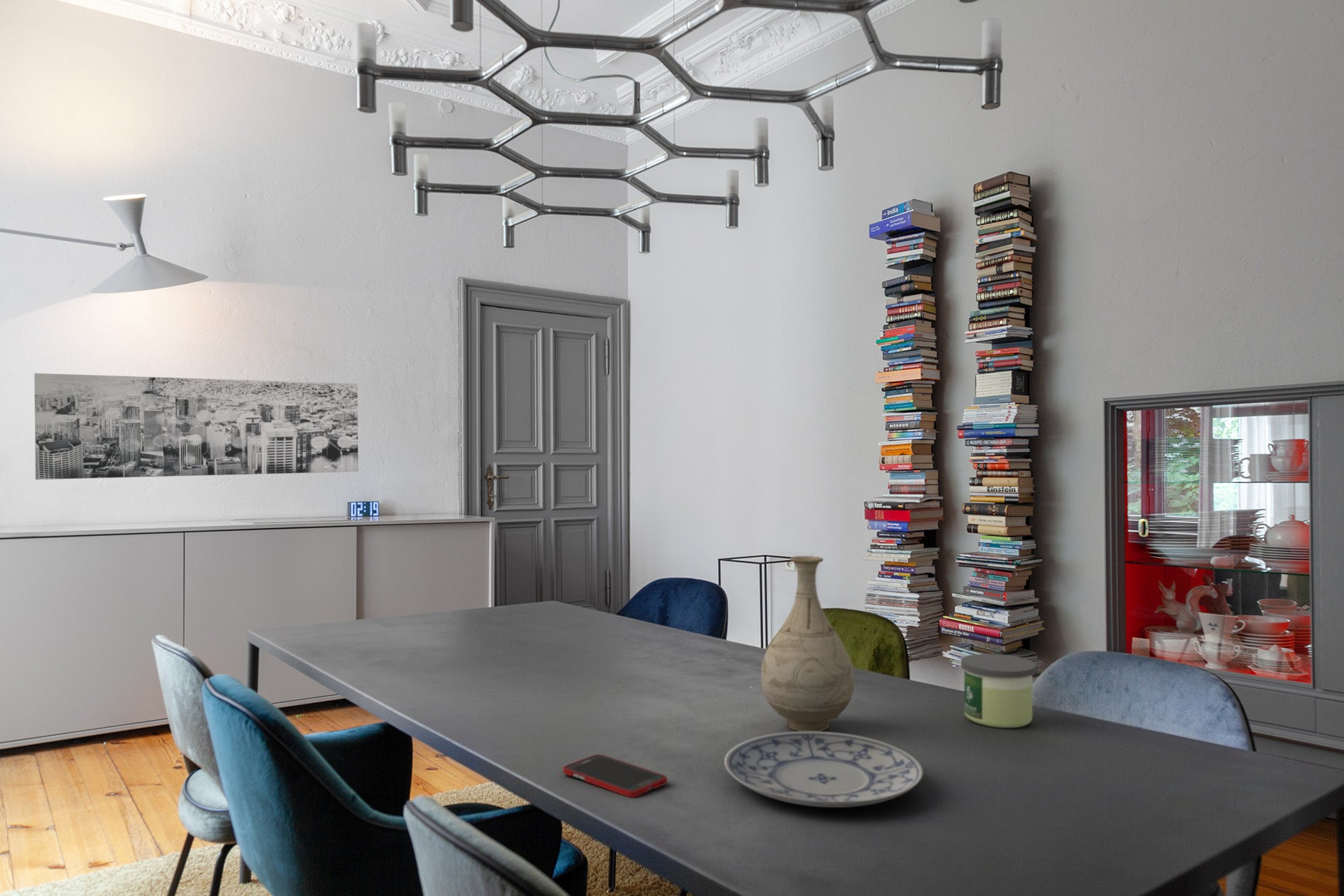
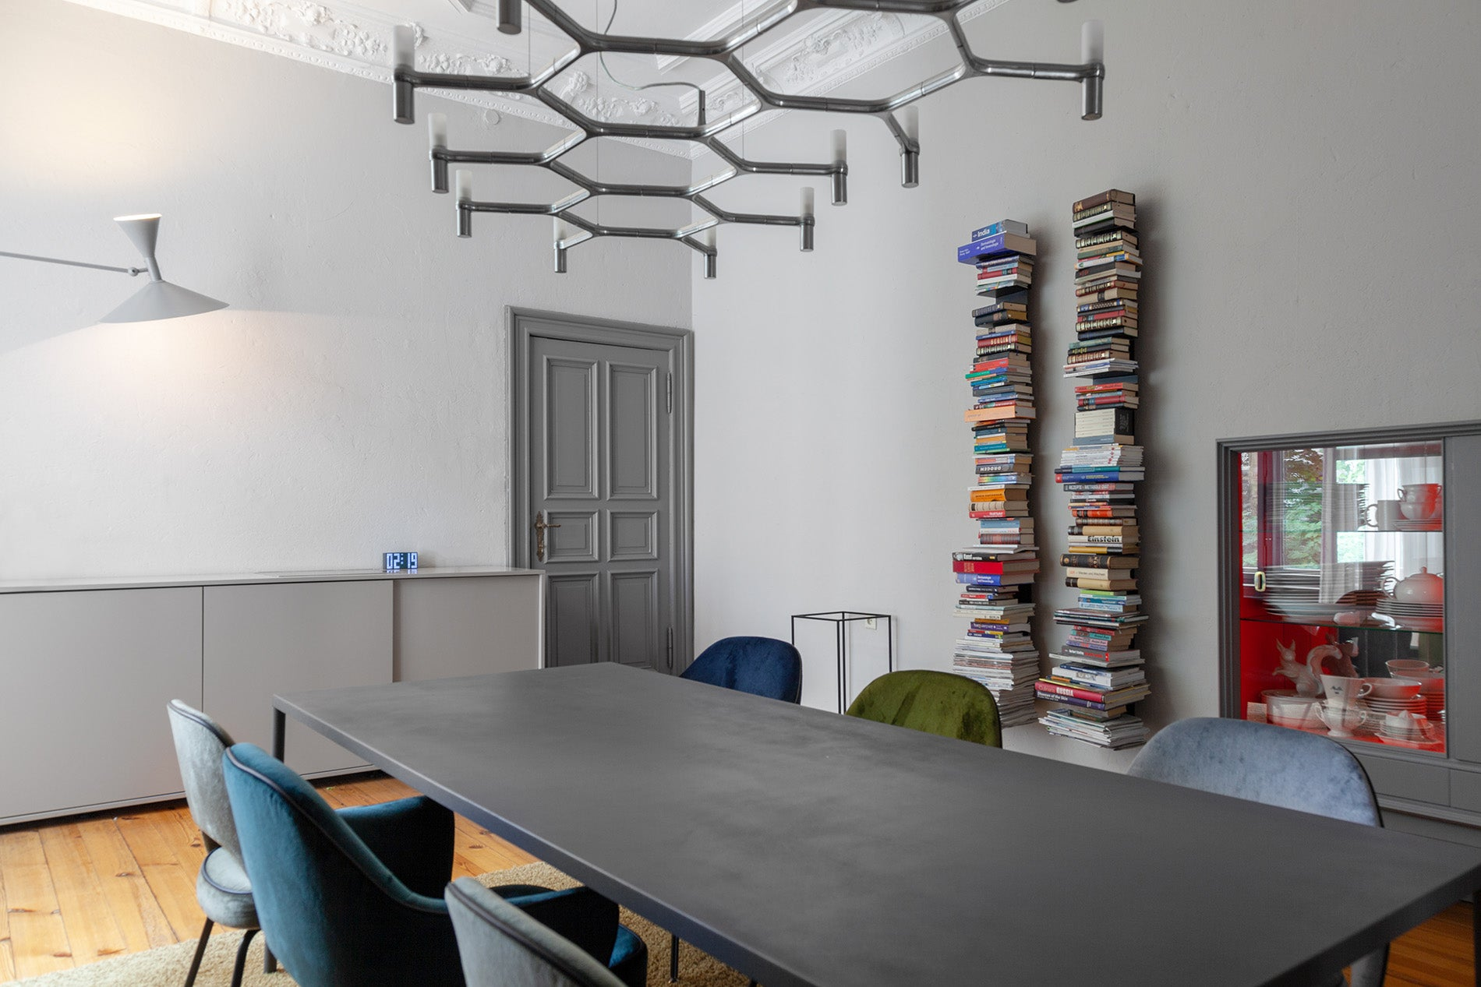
- vase [760,555,855,732]
- cell phone [562,754,668,798]
- candle [960,653,1036,728]
- plate [724,731,925,808]
- wall art [34,373,359,480]
